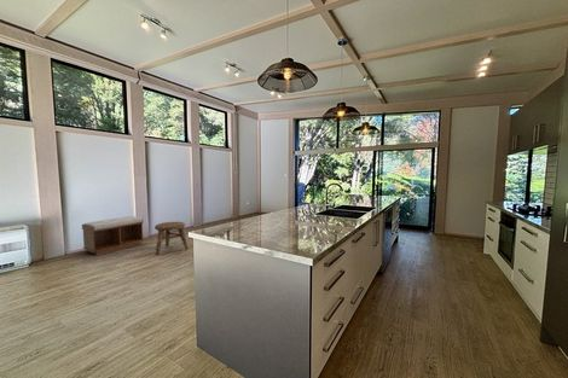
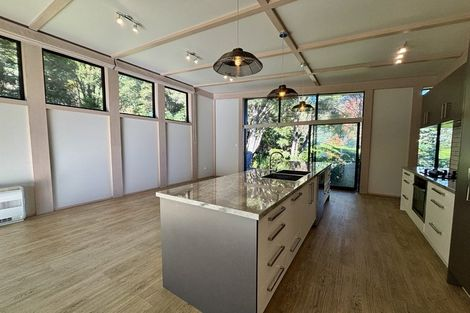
- bench [81,215,145,256]
- stool [153,221,190,256]
